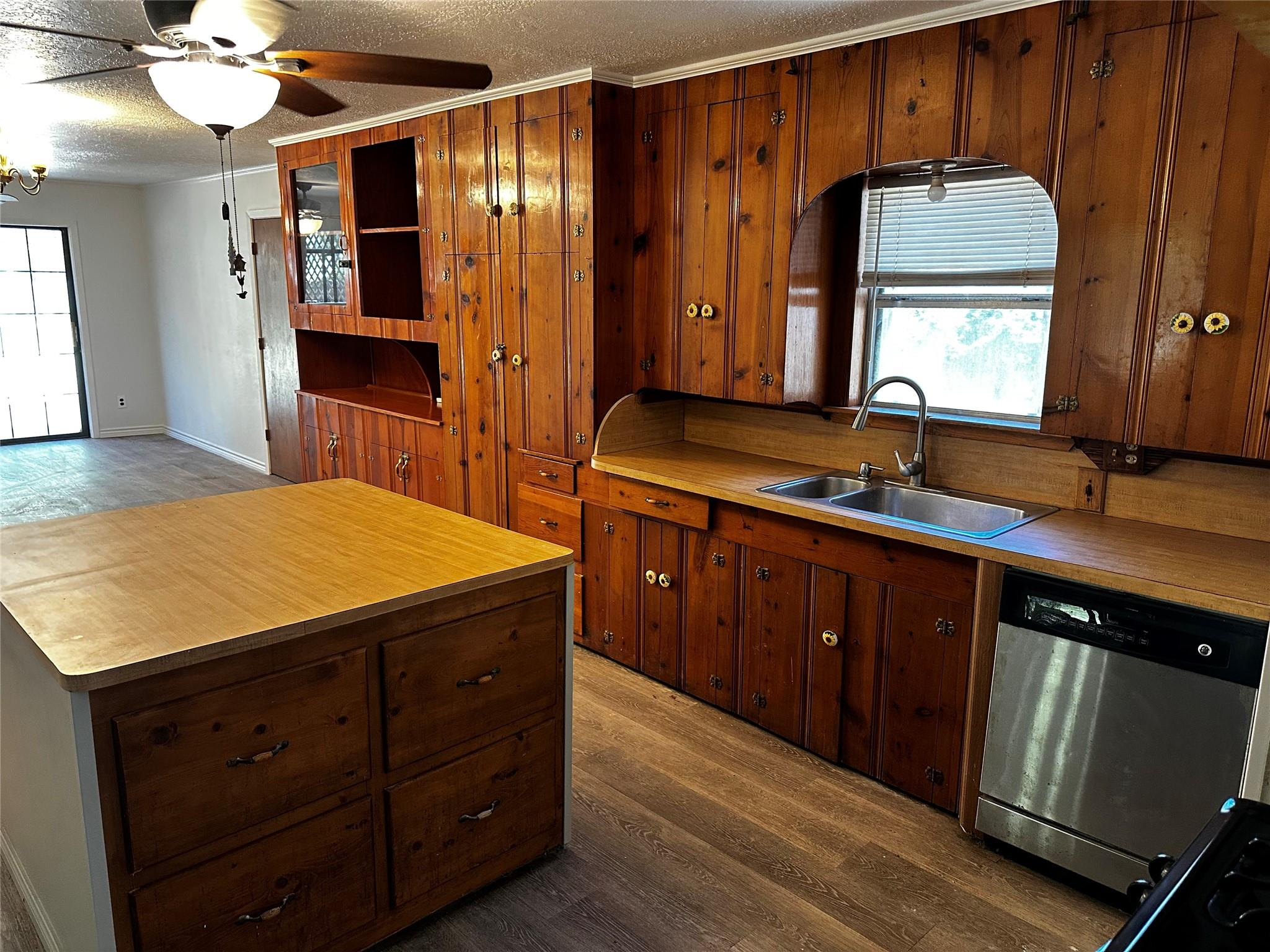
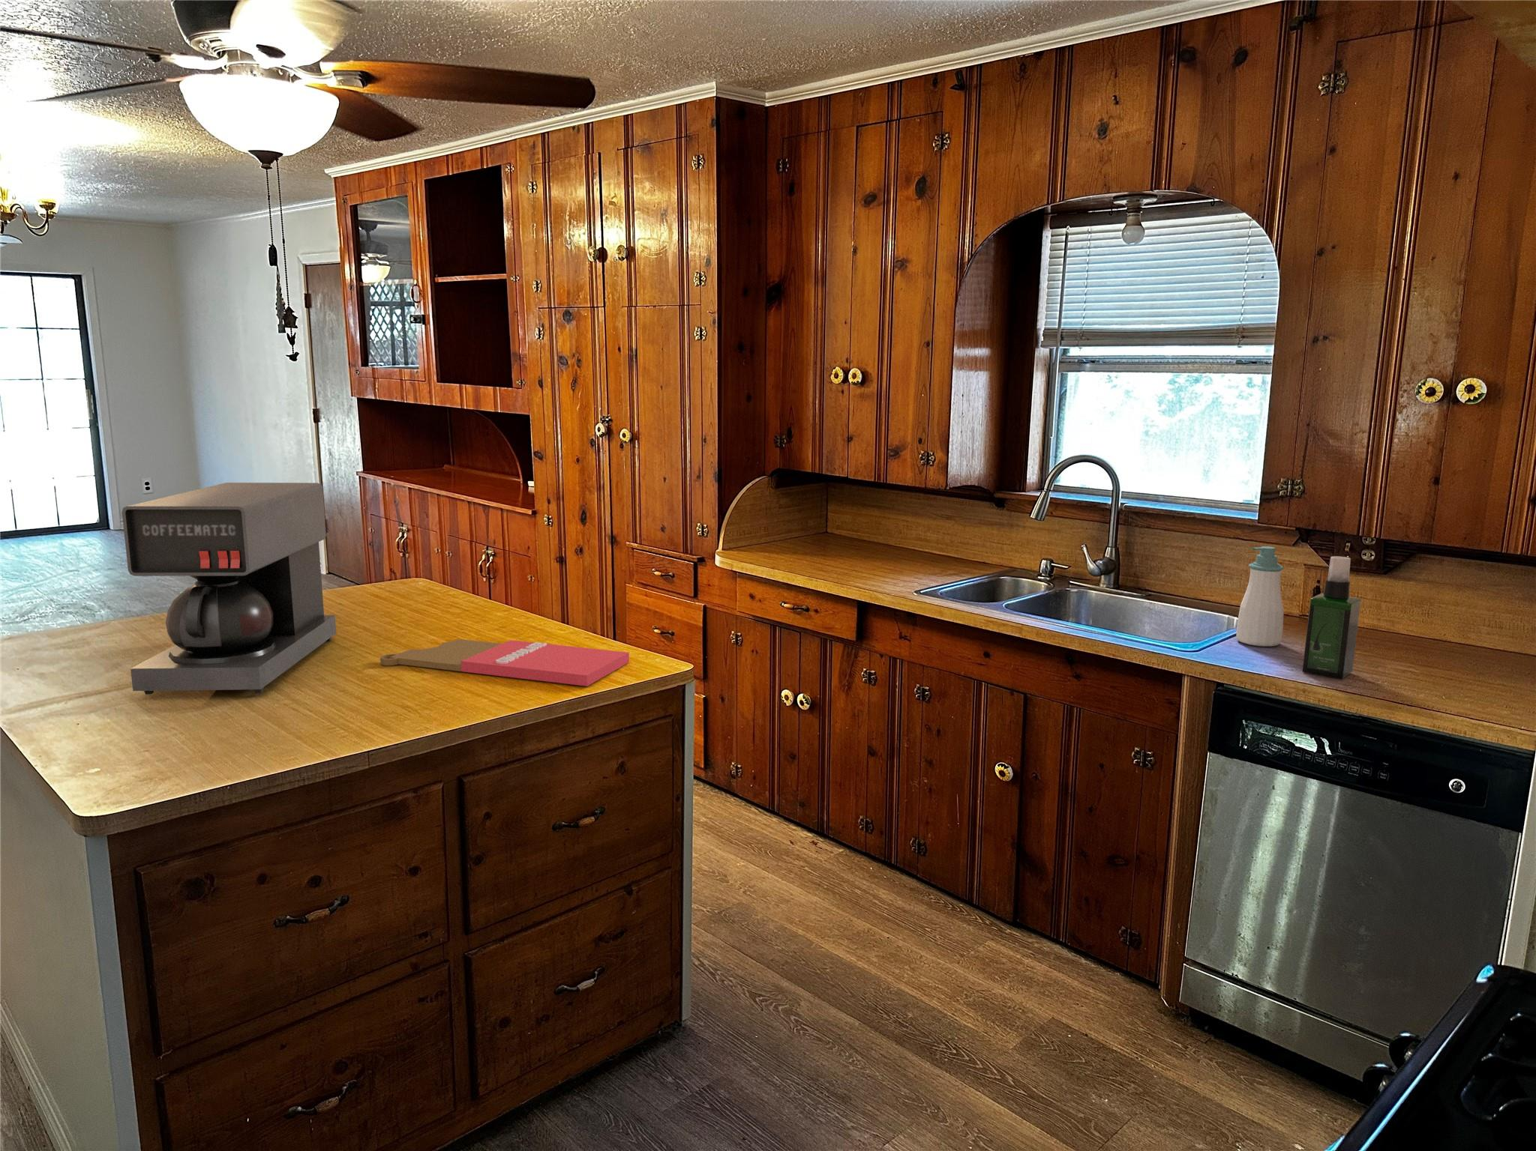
+ soap bottle [1236,545,1284,648]
+ coffee maker [121,482,336,695]
+ spray bottle [1303,555,1362,679]
+ cutting board [380,638,630,687]
